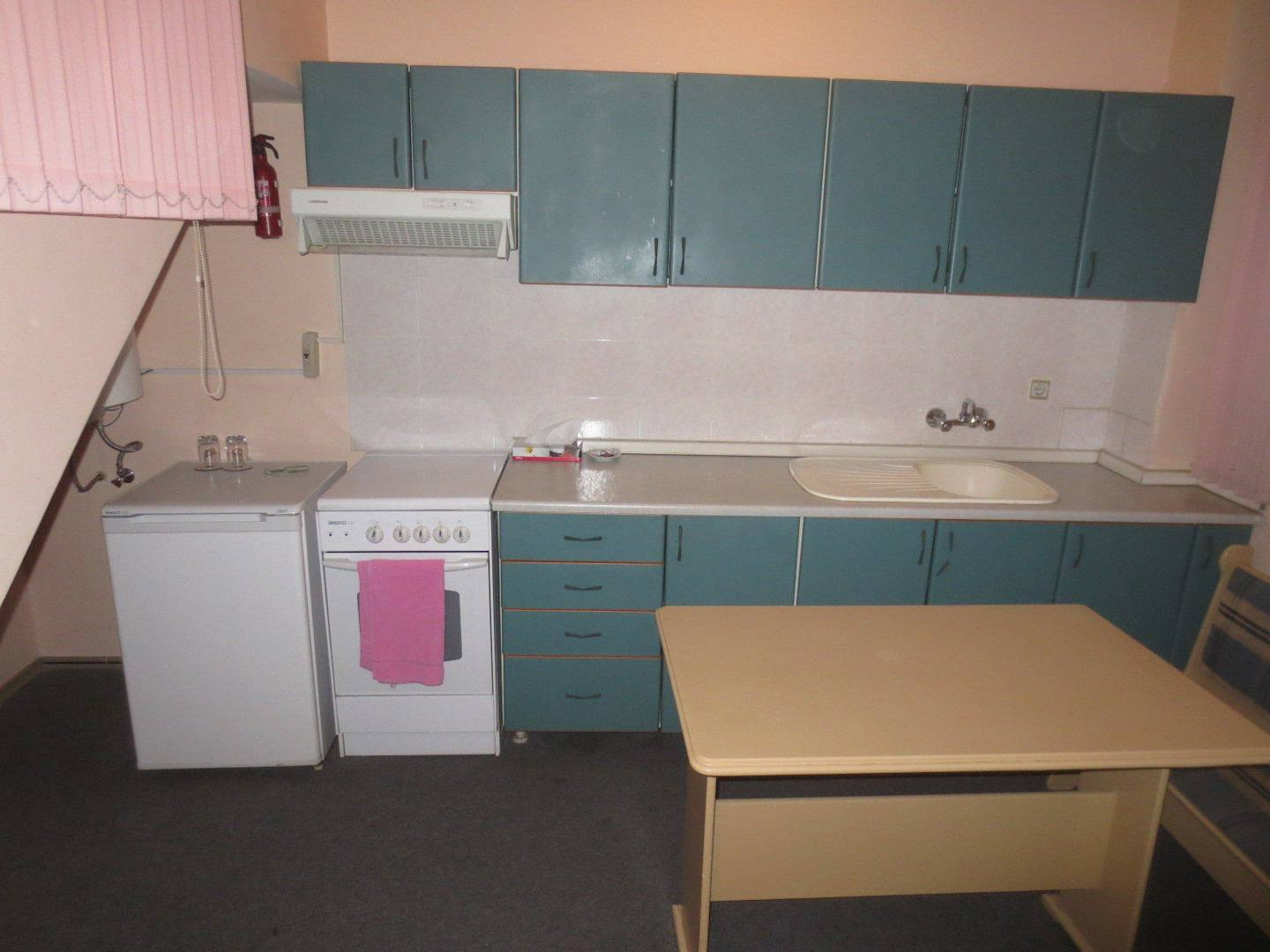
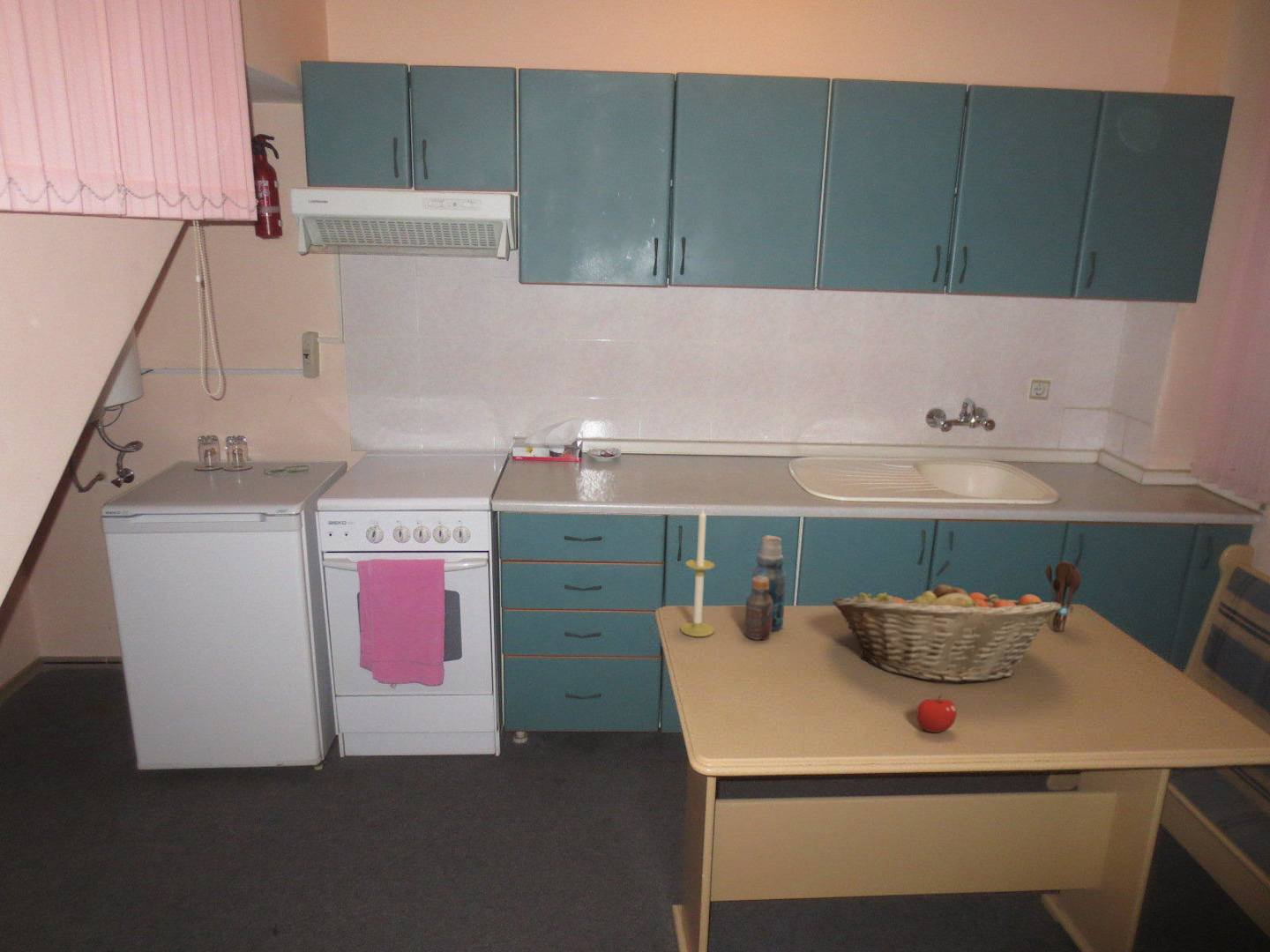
+ apple [915,694,958,733]
+ bottle [744,534,788,641]
+ fruit basket [832,578,1061,684]
+ candle [679,508,716,637]
+ utensil holder [1045,561,1082,633]
